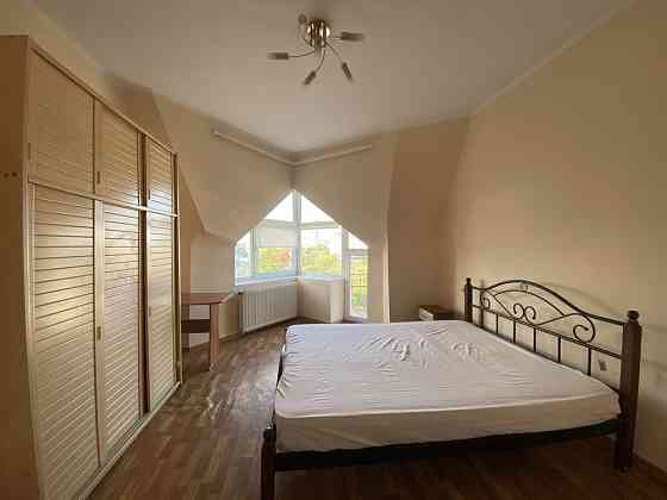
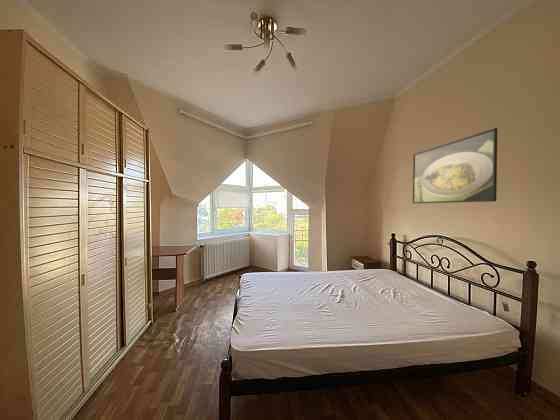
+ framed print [412,127,498,204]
